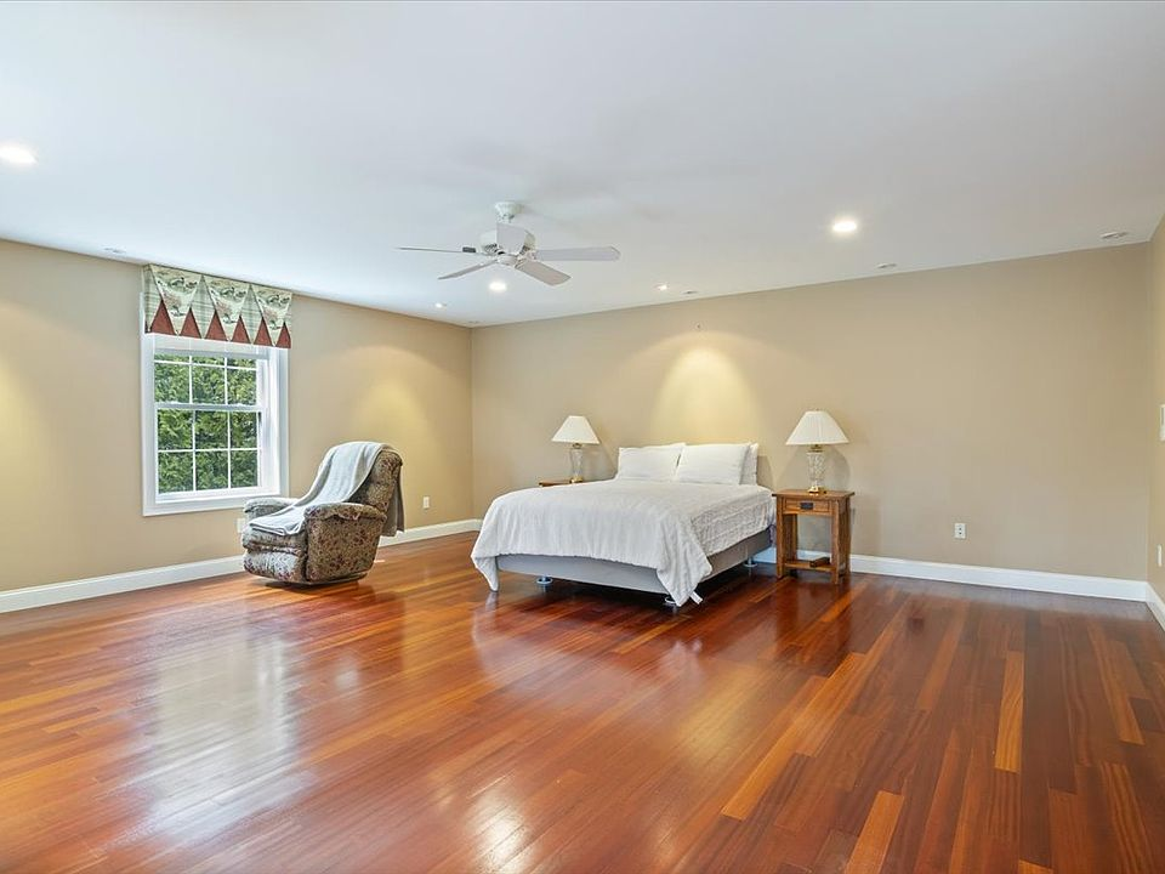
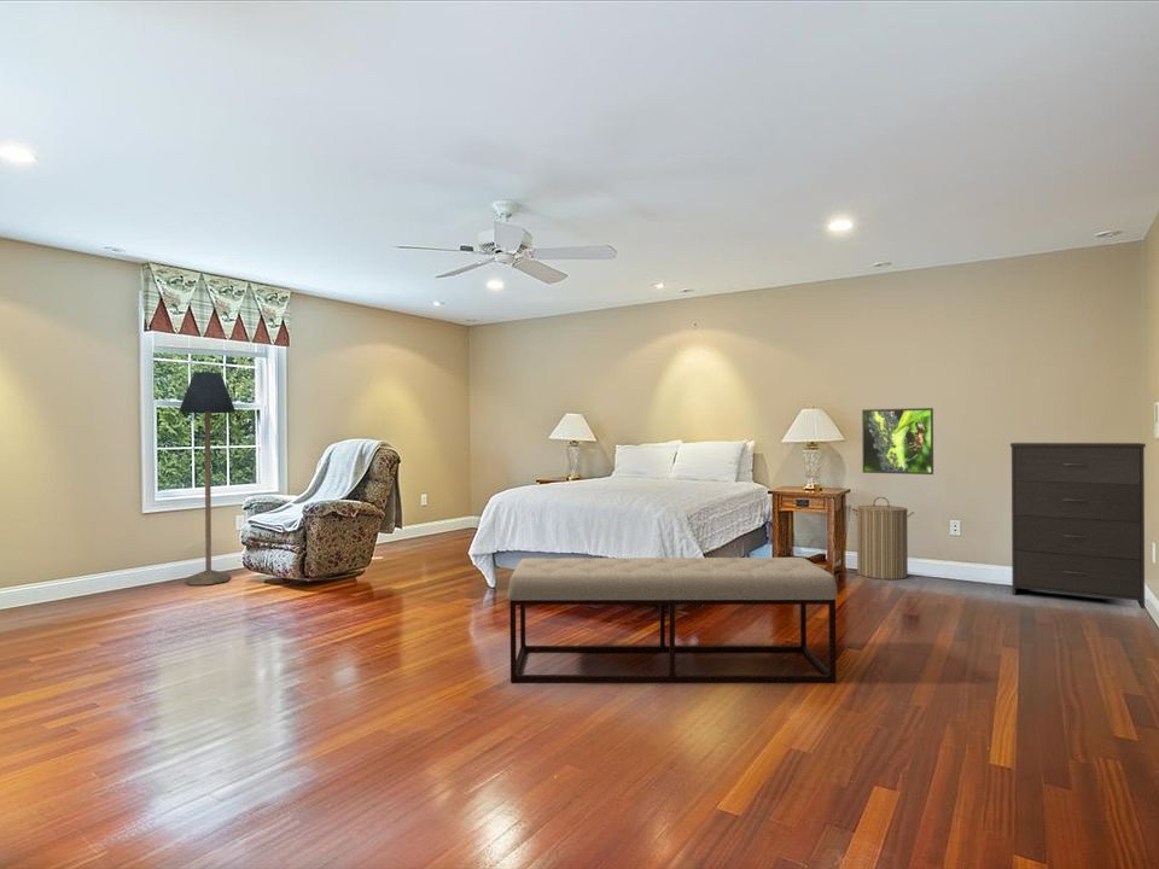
+ floor lamp [177,371,237,587]
+ laundry hamper [851,496,915,581]
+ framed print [861,407,934,476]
+ dresser [1009,442,1147,610]
+ bench [506,556,838,683]
